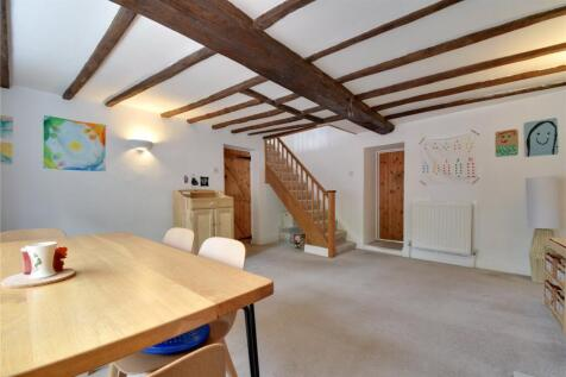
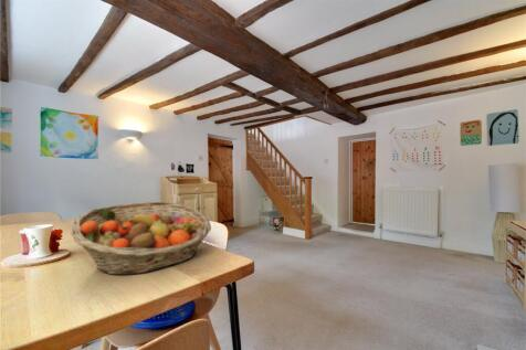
+ fruit basket [70,201,212,276]
